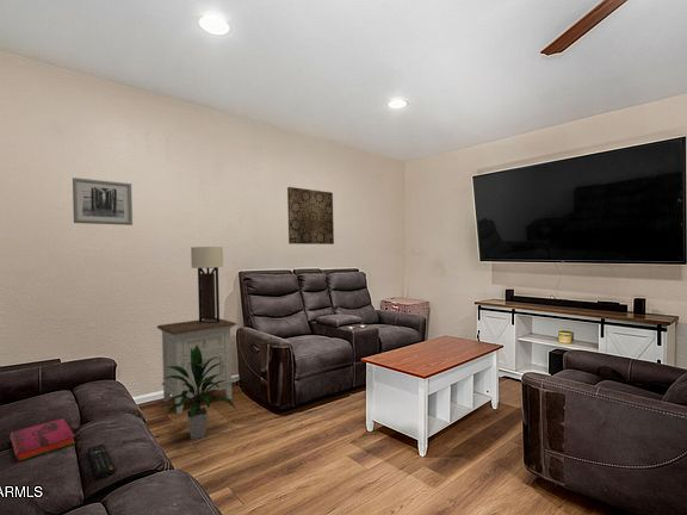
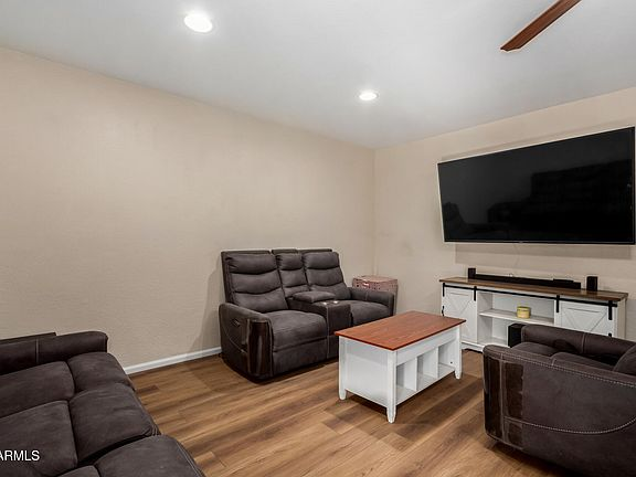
- hardback book [10,417,76,463]
- wall sconce [190,246,224,323]
- nightstand [156,318,237,415]
- indoor plant [161,345,237,441]
- remote control [86,442,117,478]
- wall art [72,176,134,227]
- wall art [286,186,335,246]
